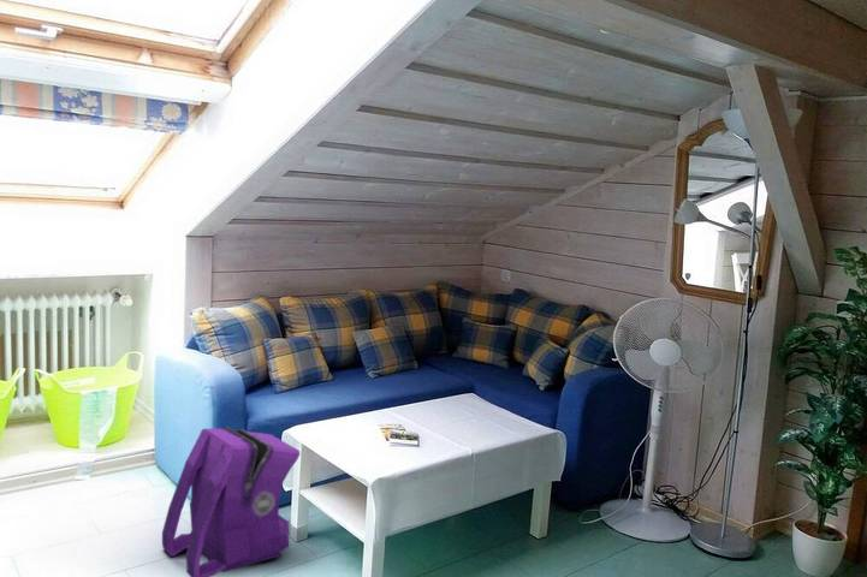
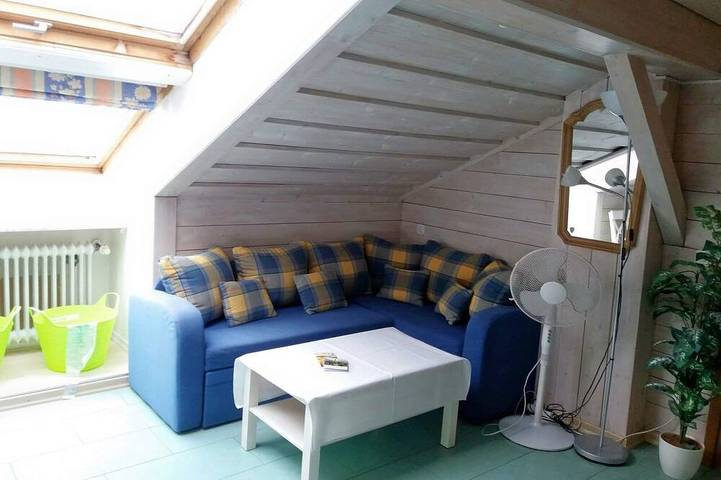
- backpack [161,426,302,577]
